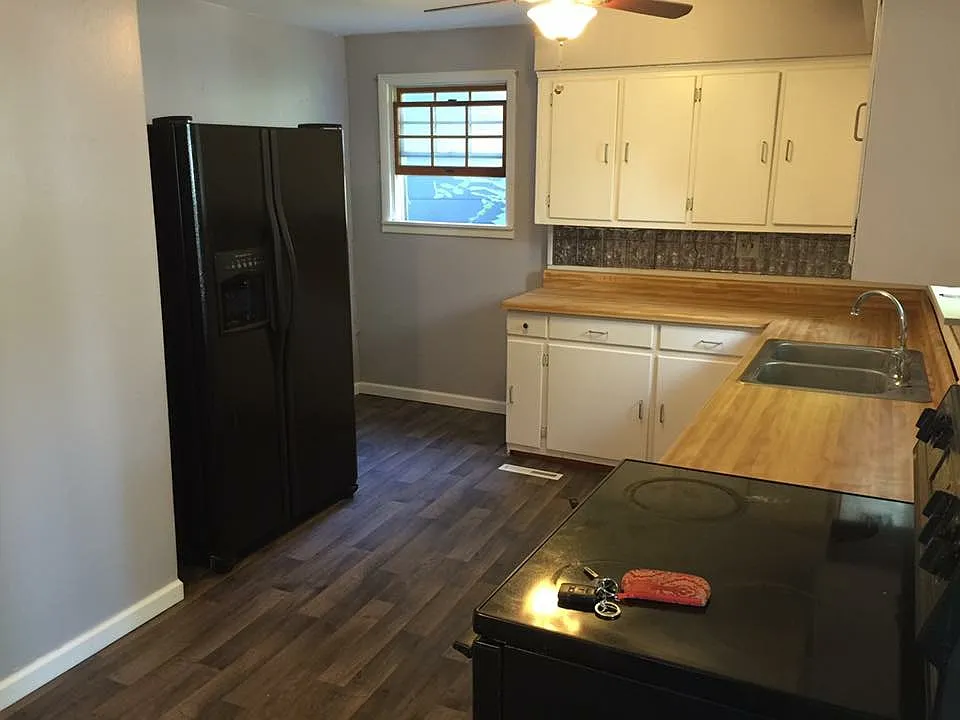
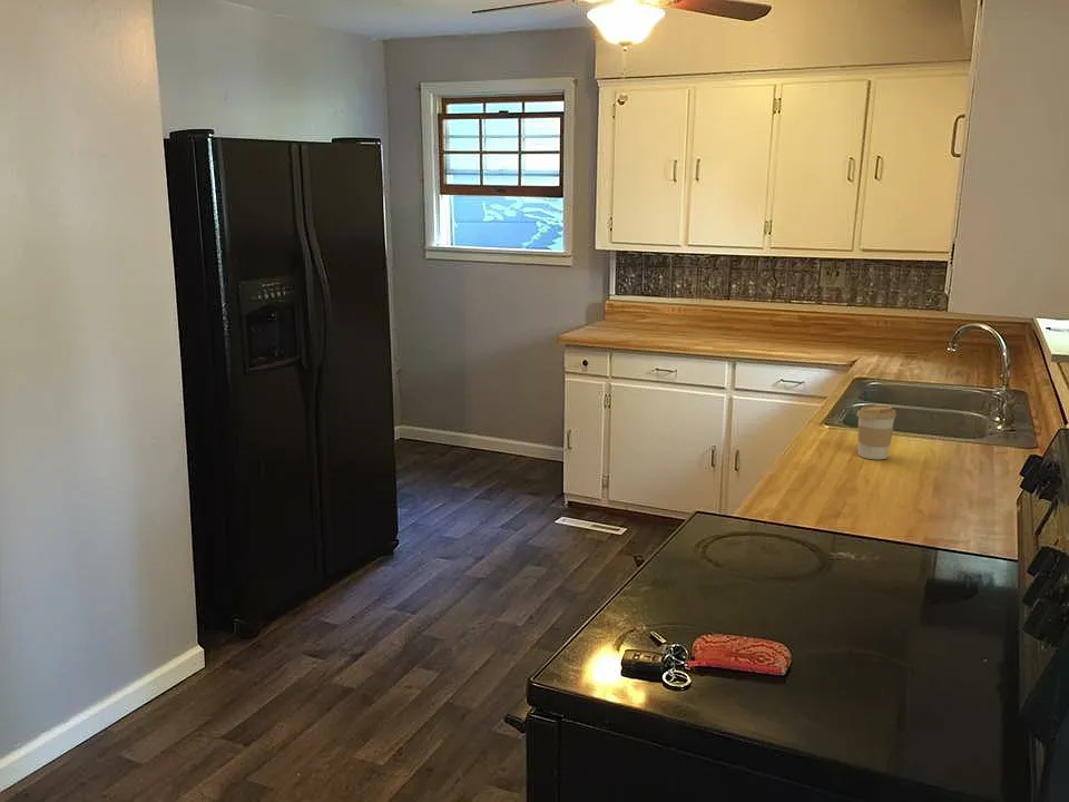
+ coffee cup [855,404,898,460]
